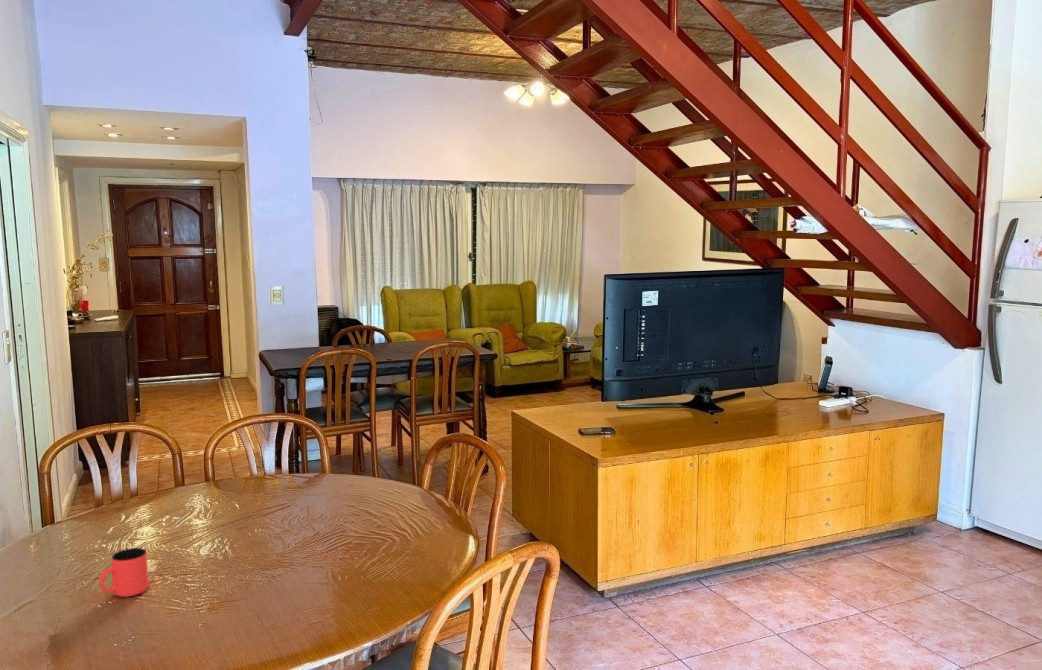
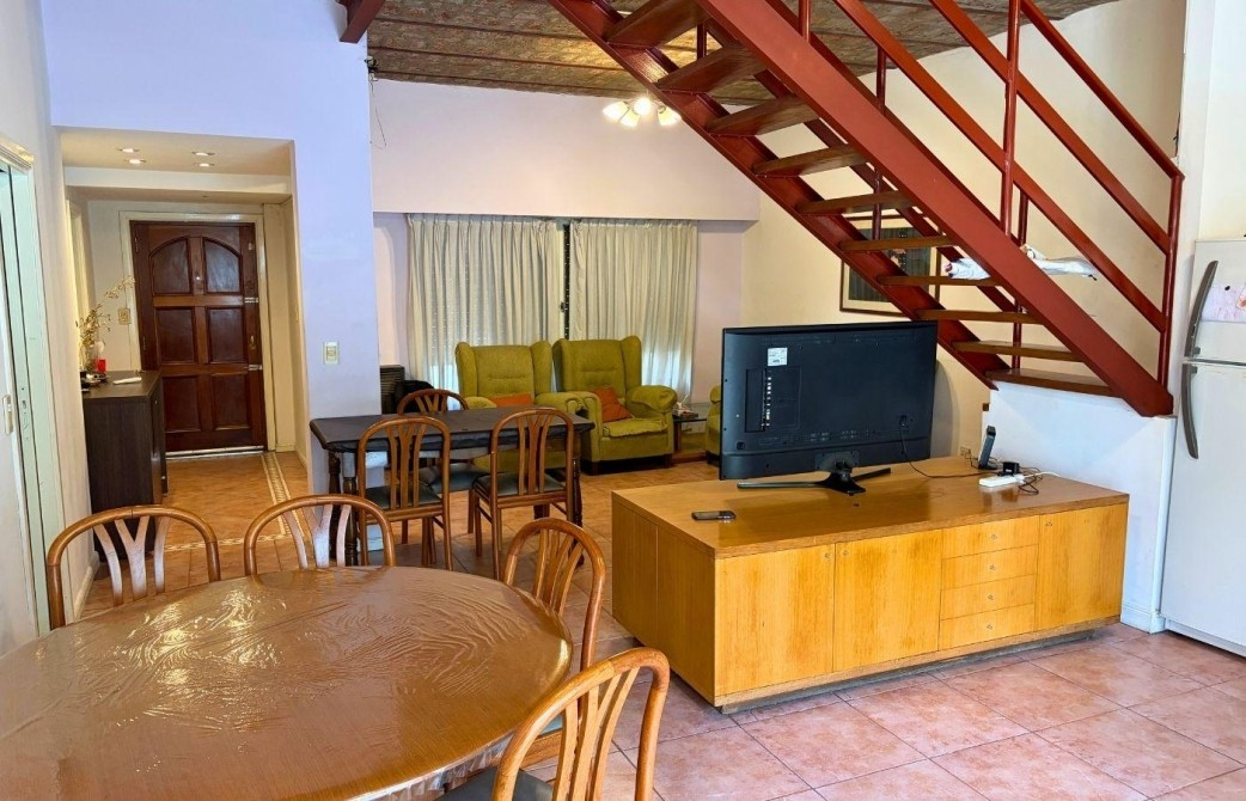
- cup [98,547,149,598]
